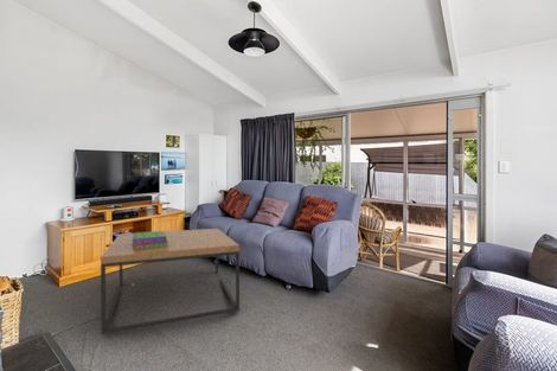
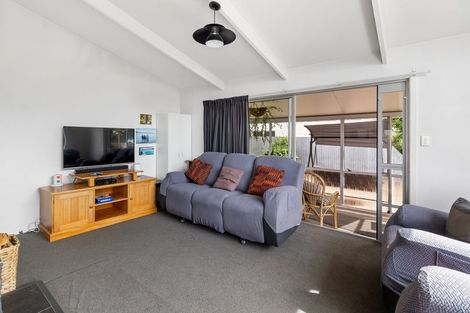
- coffee table [100,228,241,335]
- stack of books [133,230,169,250]
